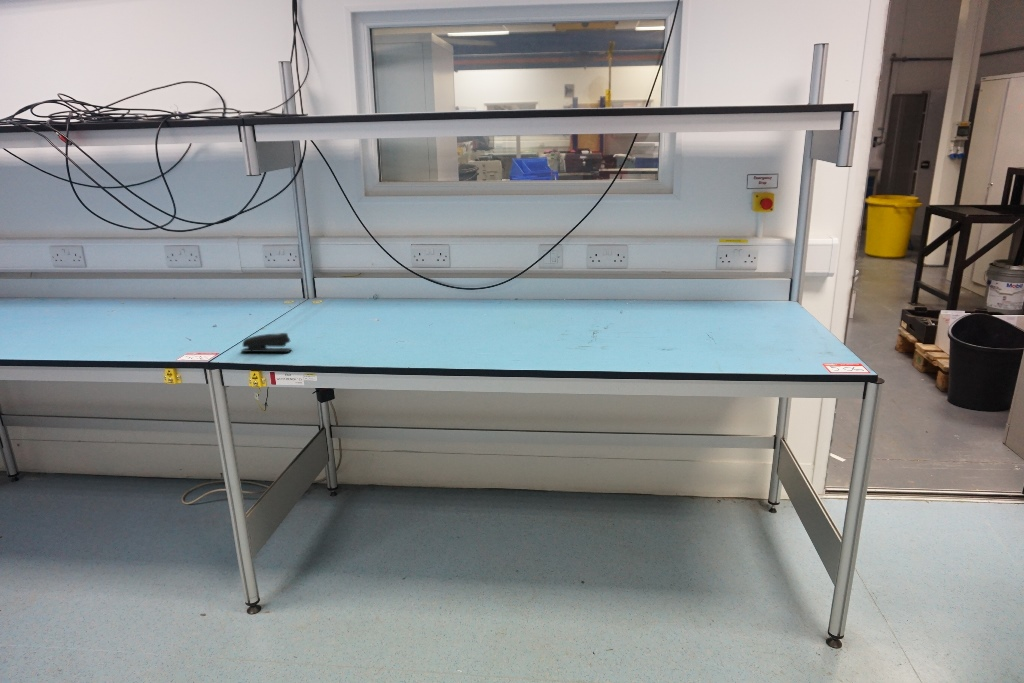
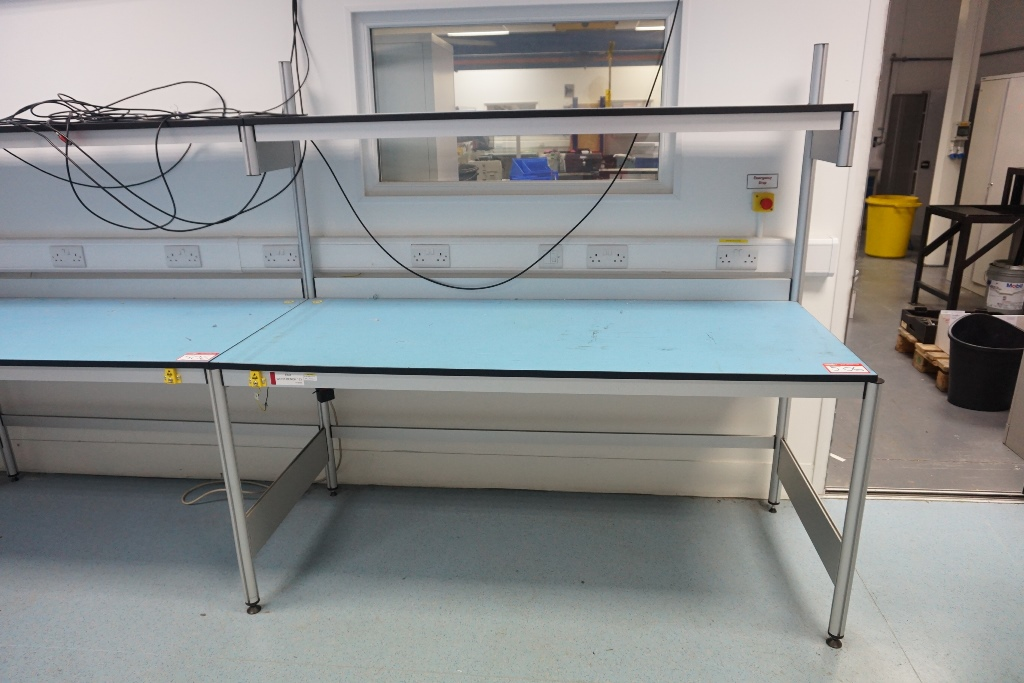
- stapler [240,332,293,353]
